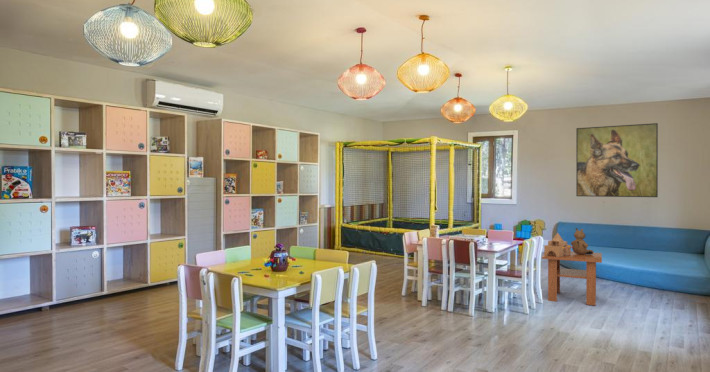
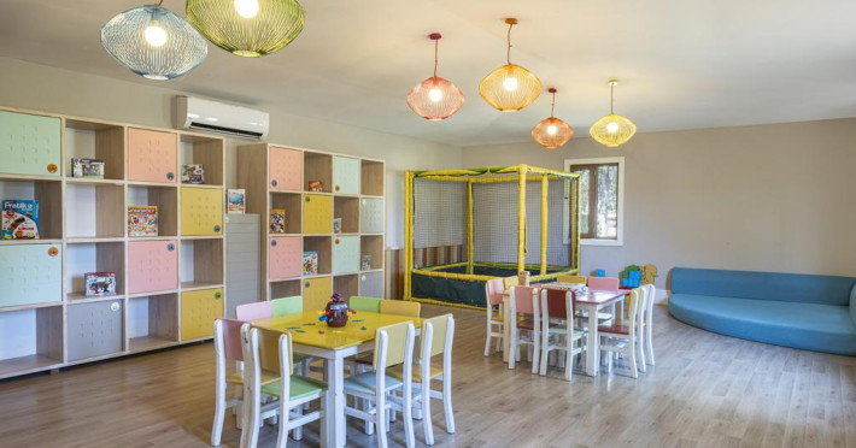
- toy castle [542,232,572,257]
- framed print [575,122,659,198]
- coffee table [541,250,603,307]
- teddy bear [570,227,595,254]
